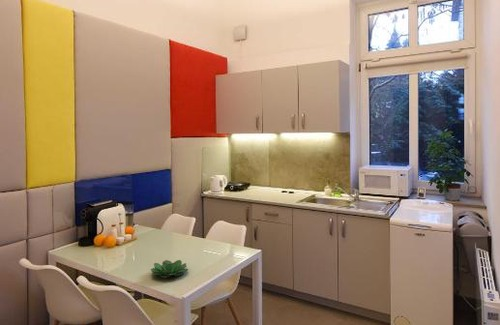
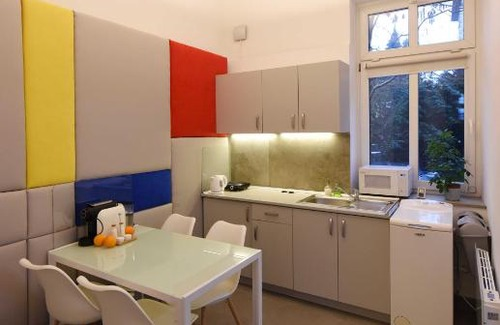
- succulent plant [150,259,189,278]
